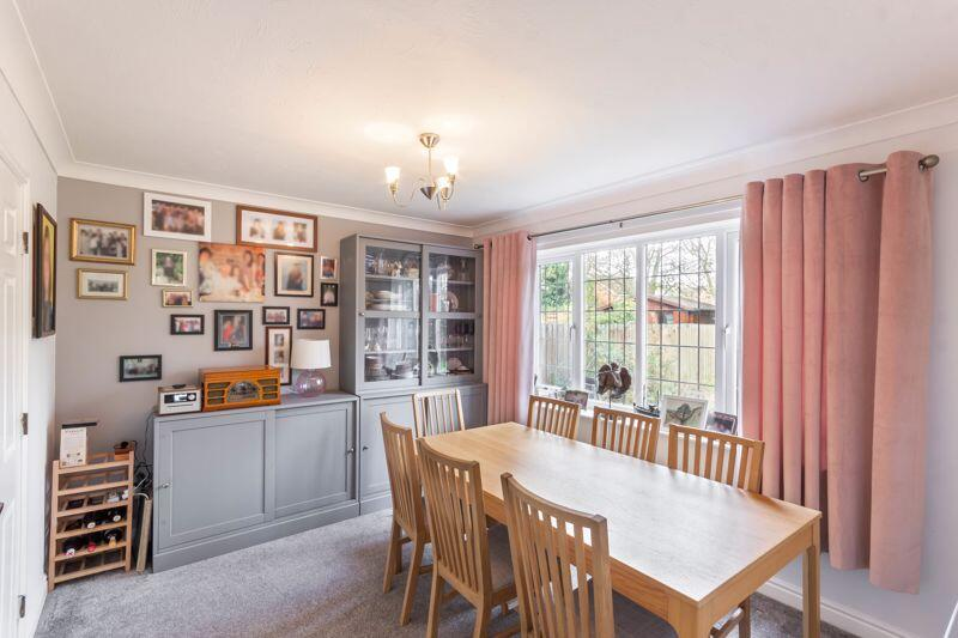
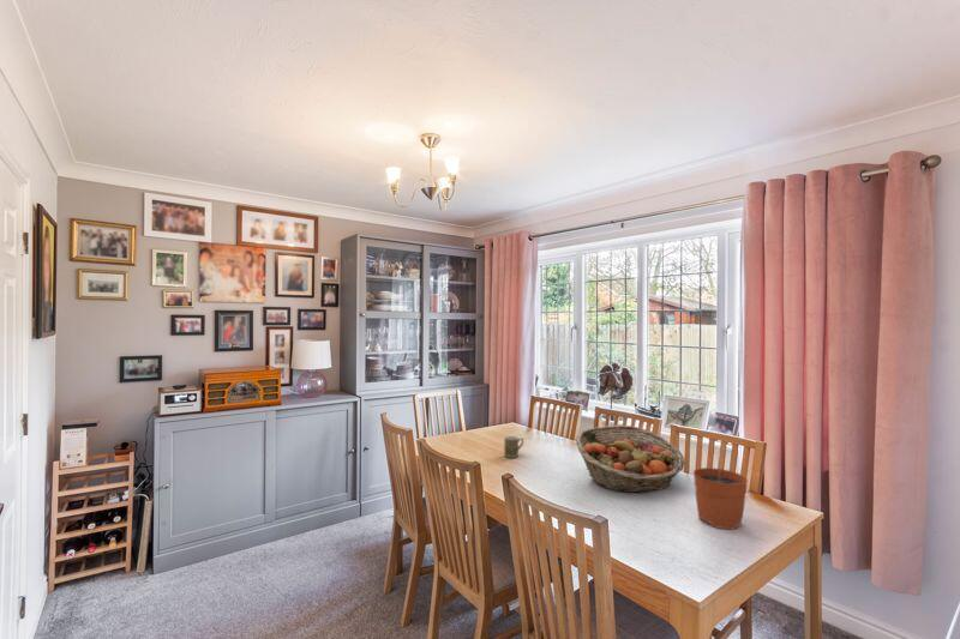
+ mug [503,435,524,459]
+ plant pot [692,450,749,530]
+ fruit basket [575,424,686,494]
